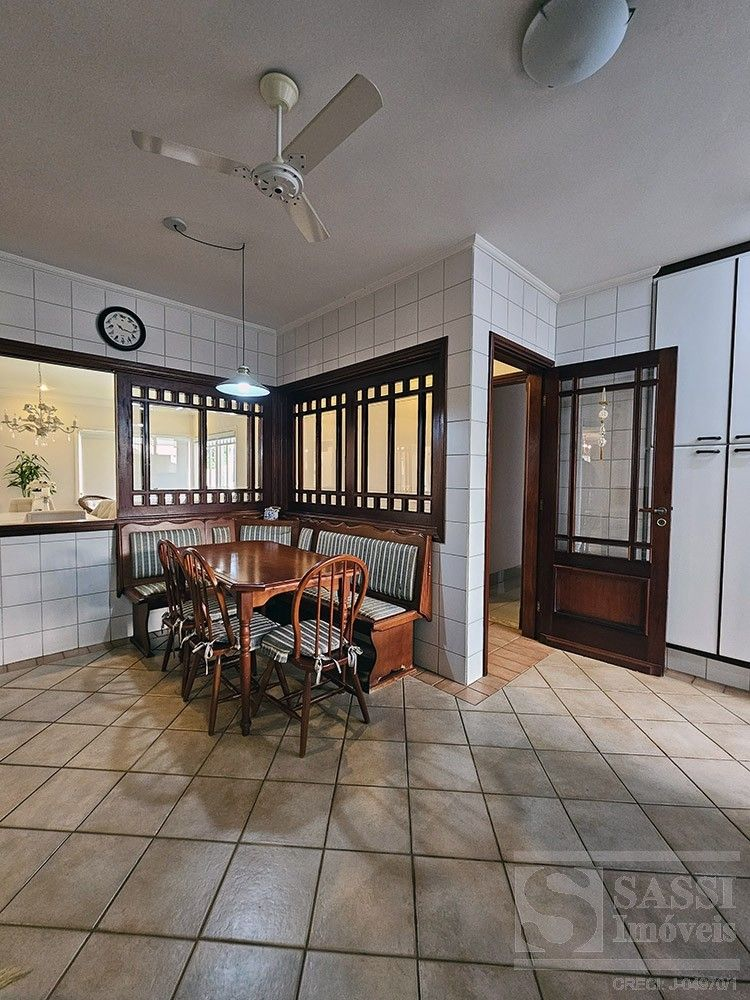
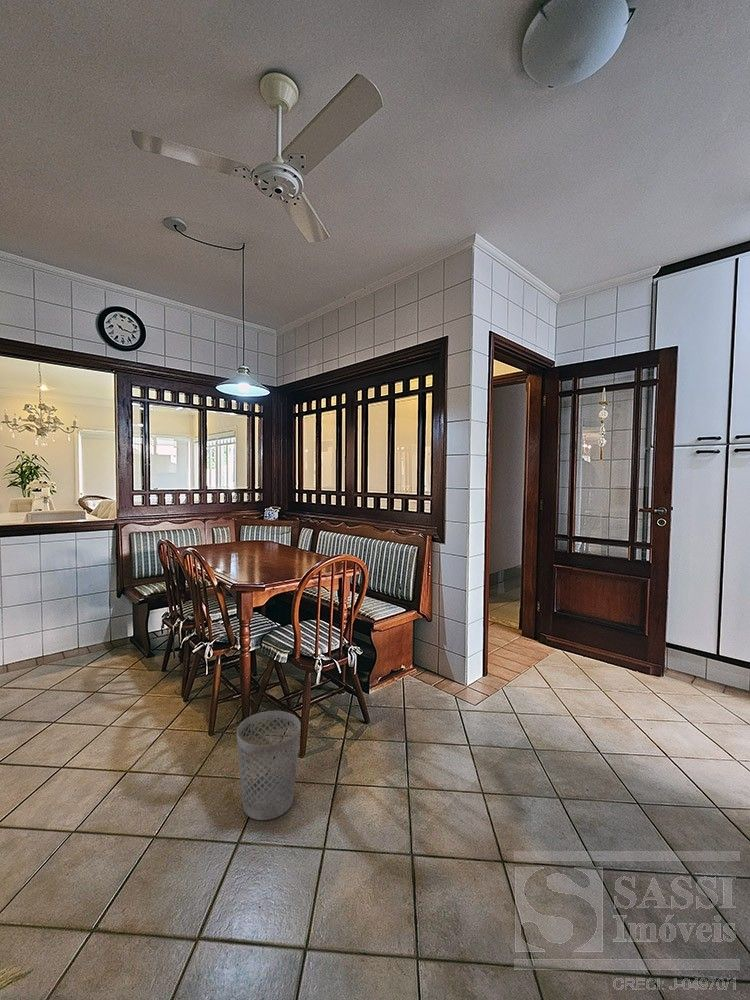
+ wastebasket [236,710,301,821]
